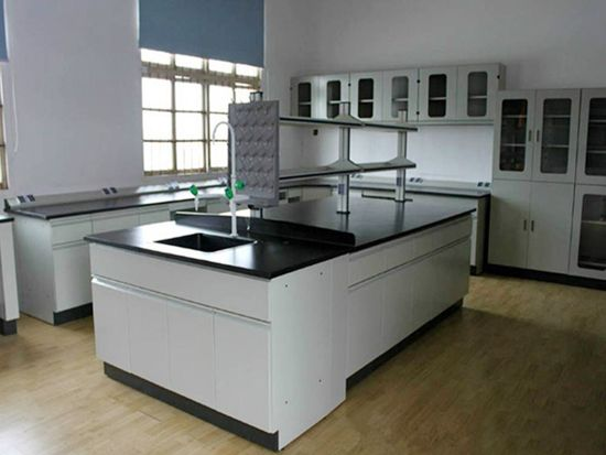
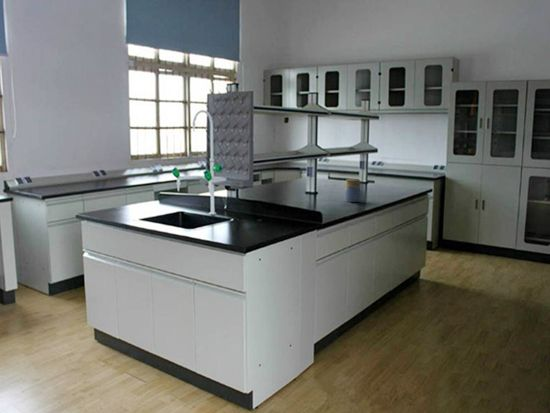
+ jar [344,178,362,203]
